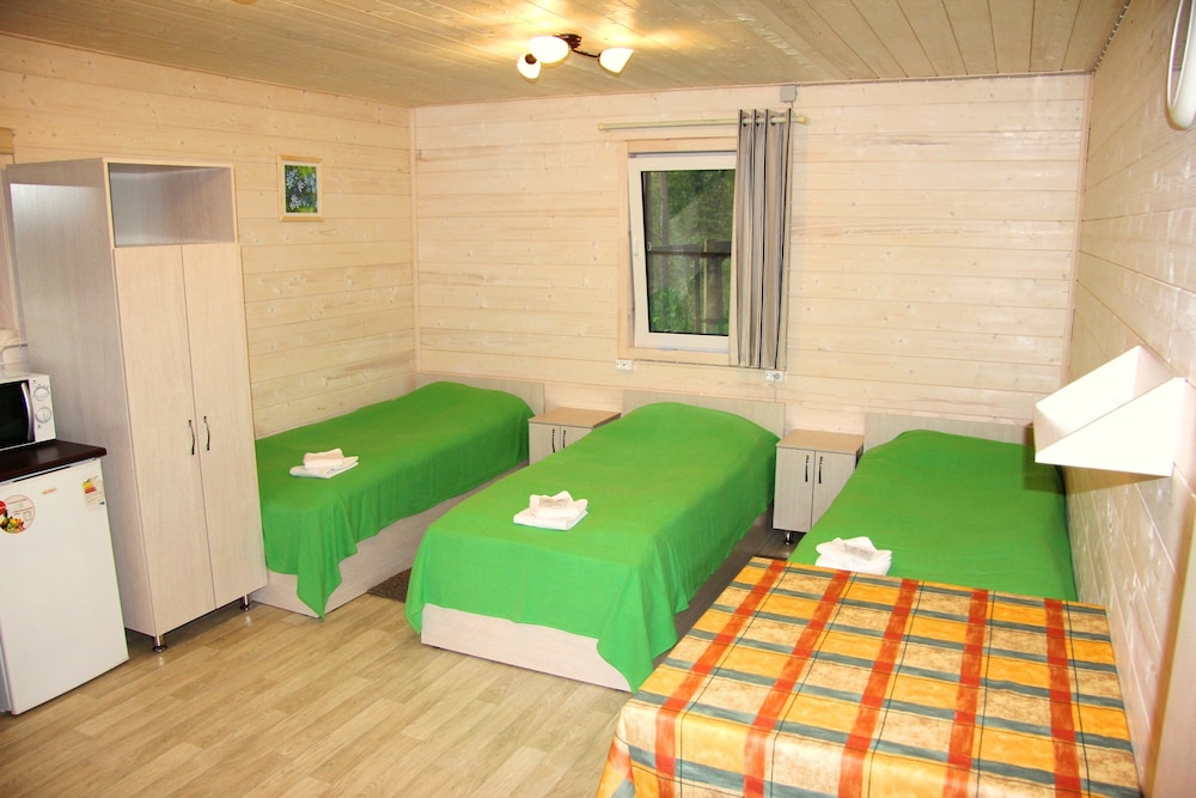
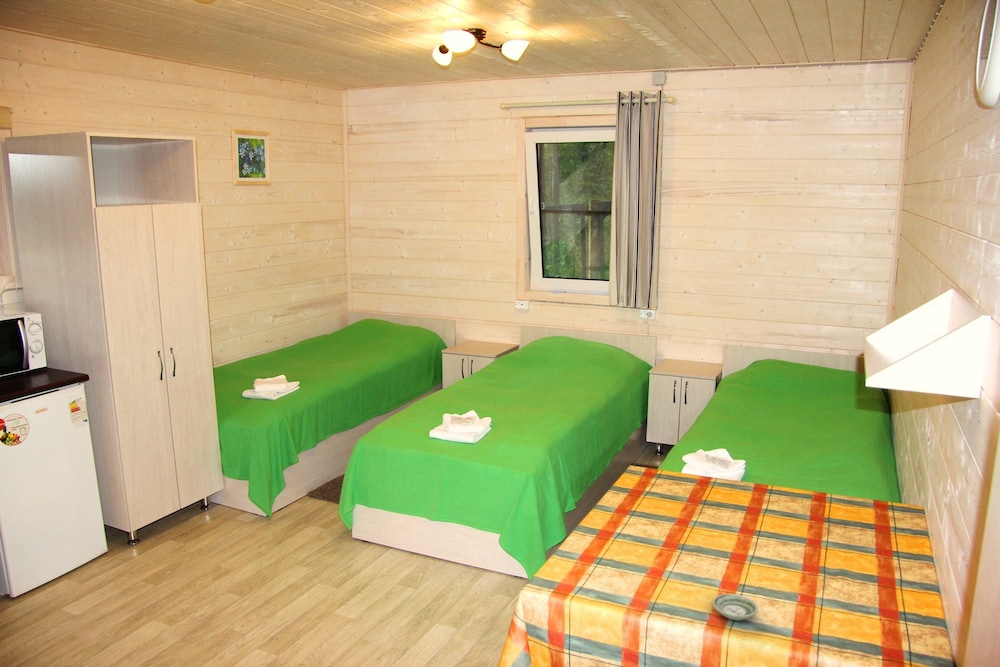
+ saucer [711,593,759,621]
